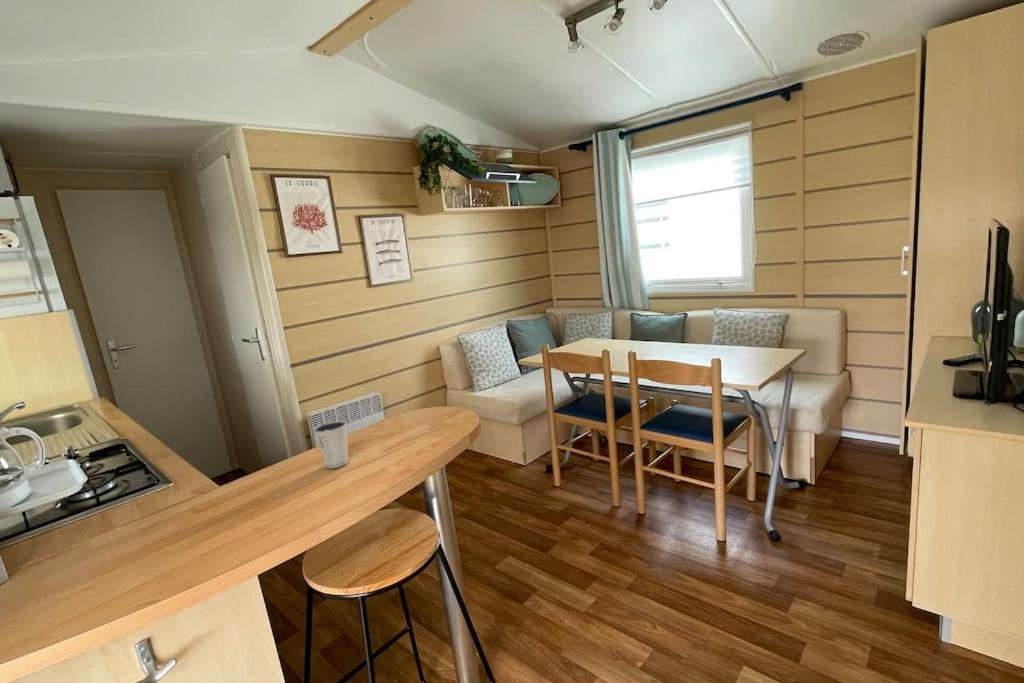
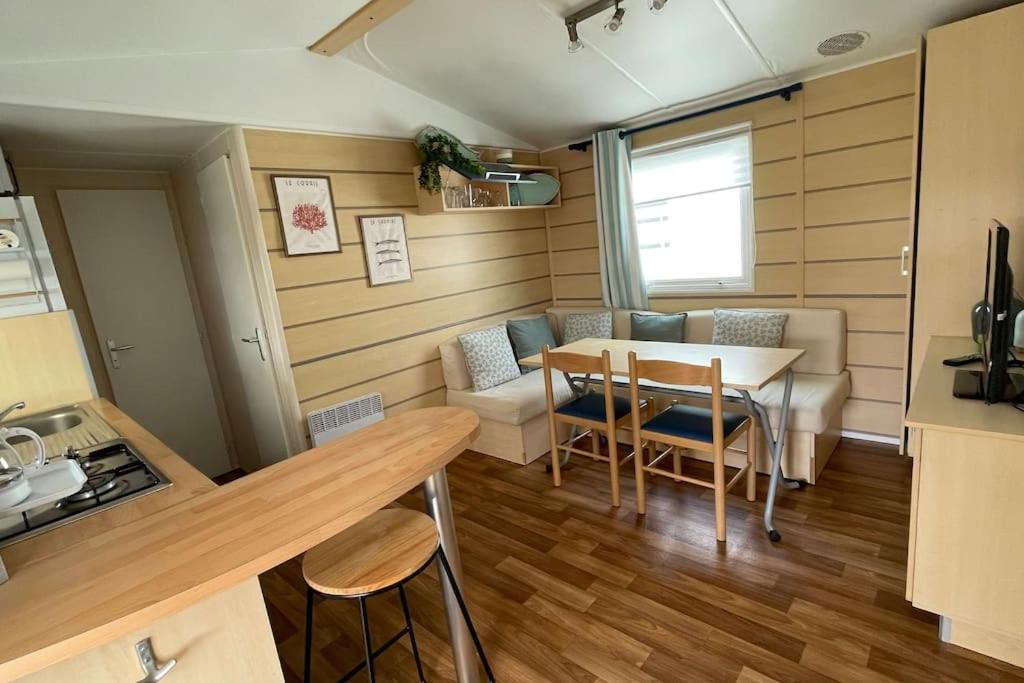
- dixie cup [312,420,349,469]
